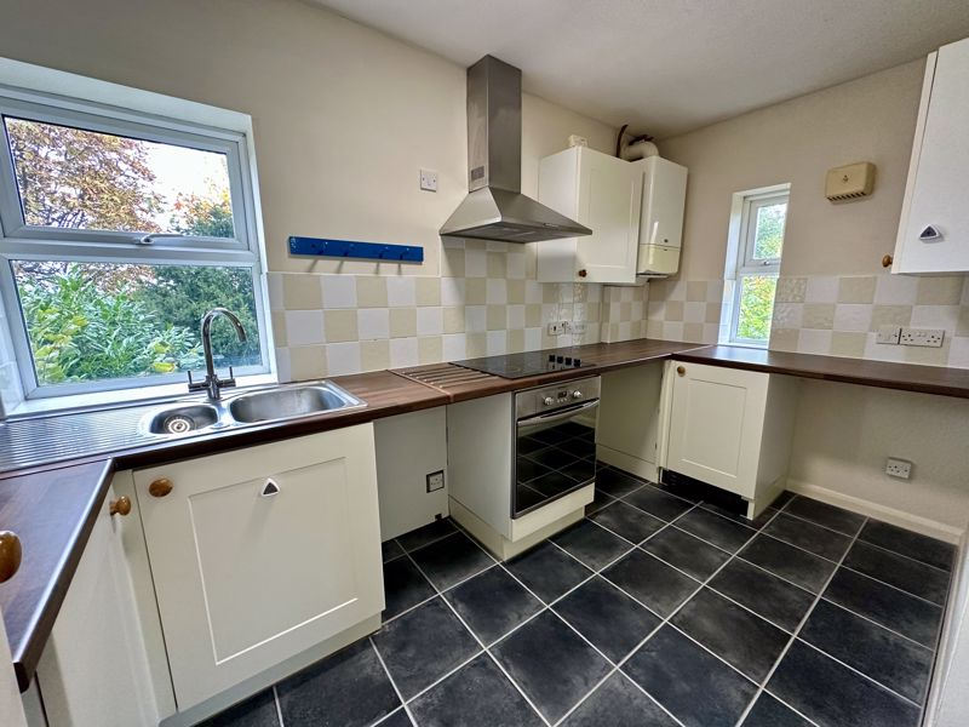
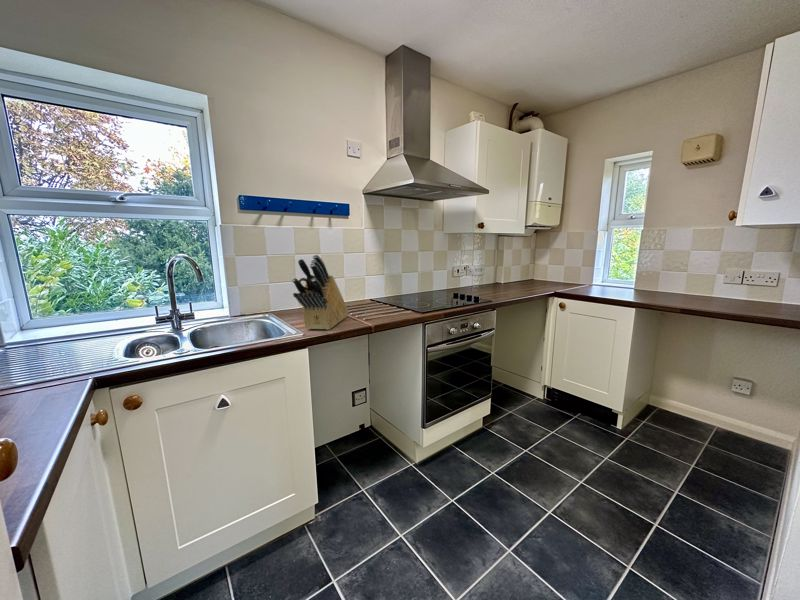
+ knife block [291,254,349,331]
